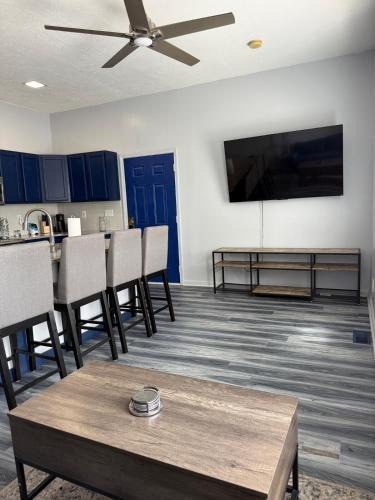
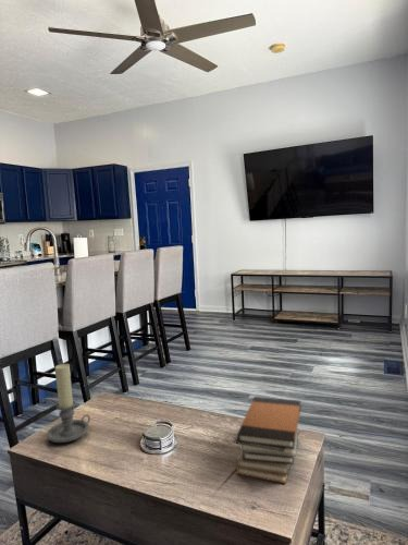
+ candle holder [46,363,91,444]
+ book stack [233,396,302,485]
